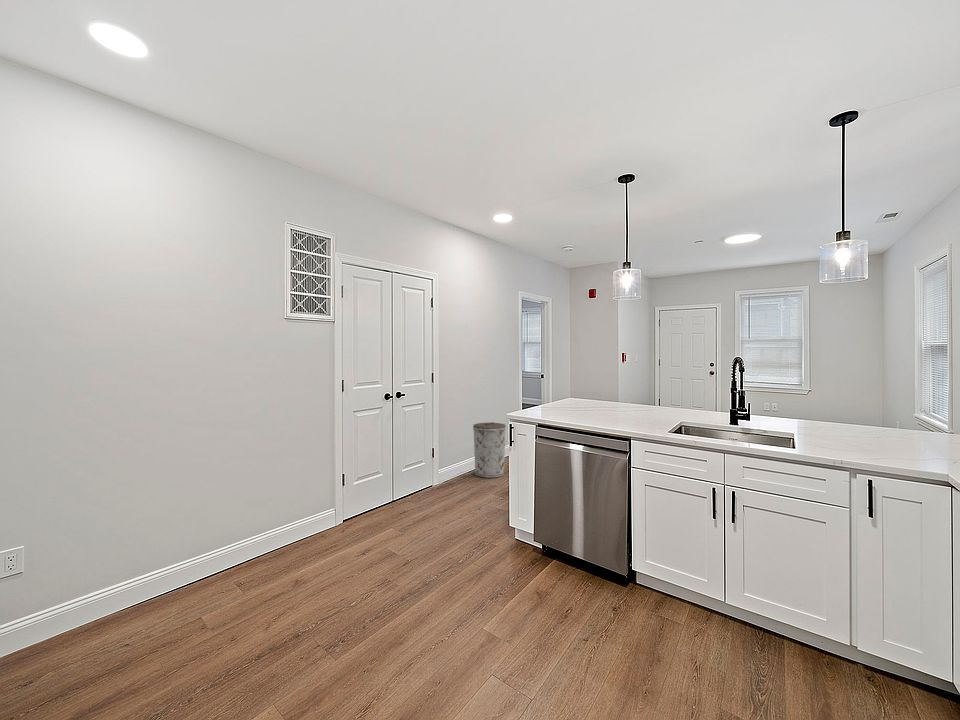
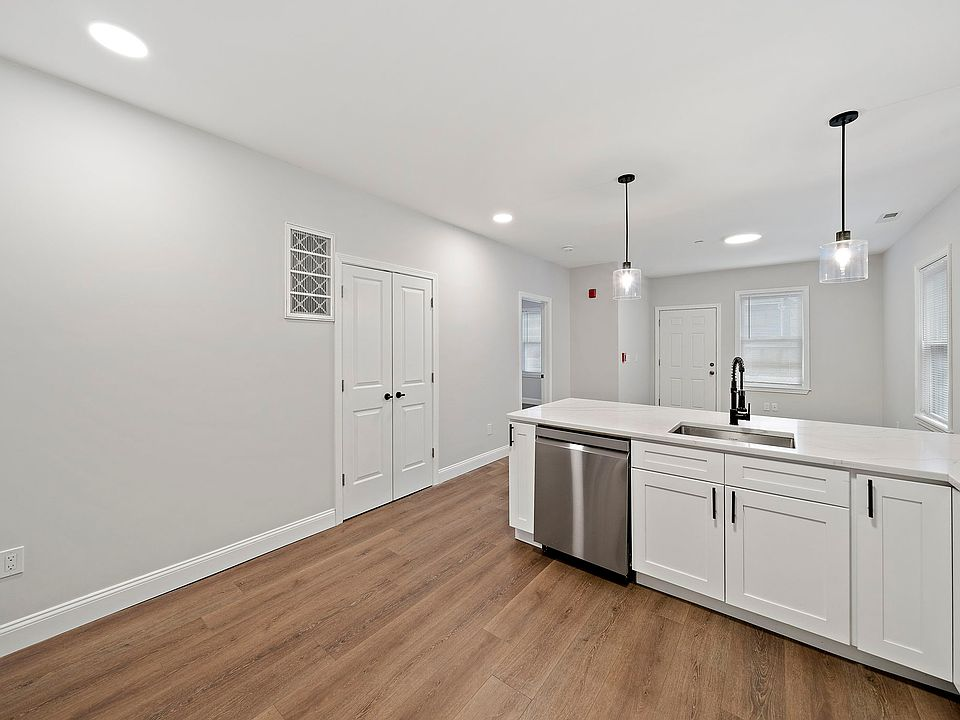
- trash can [472,421,507,479]
